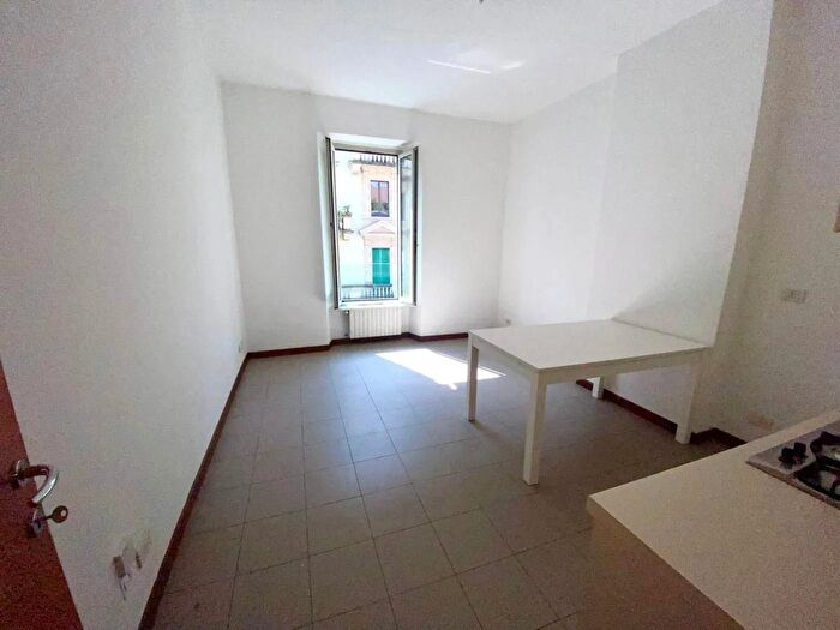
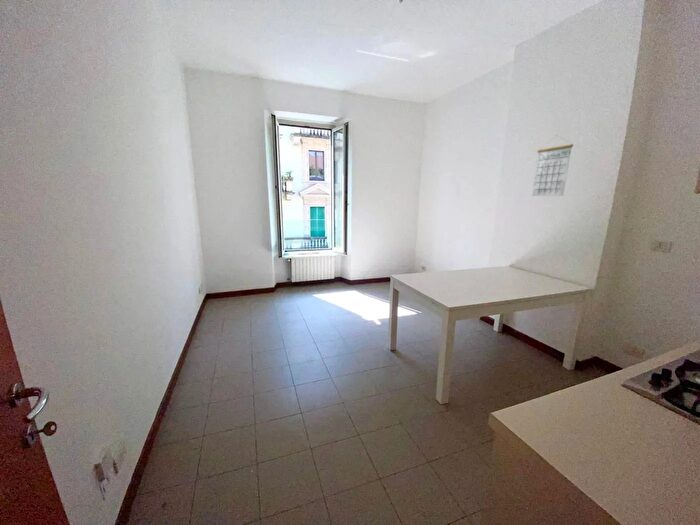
+ calendar [530,135,574,197]
